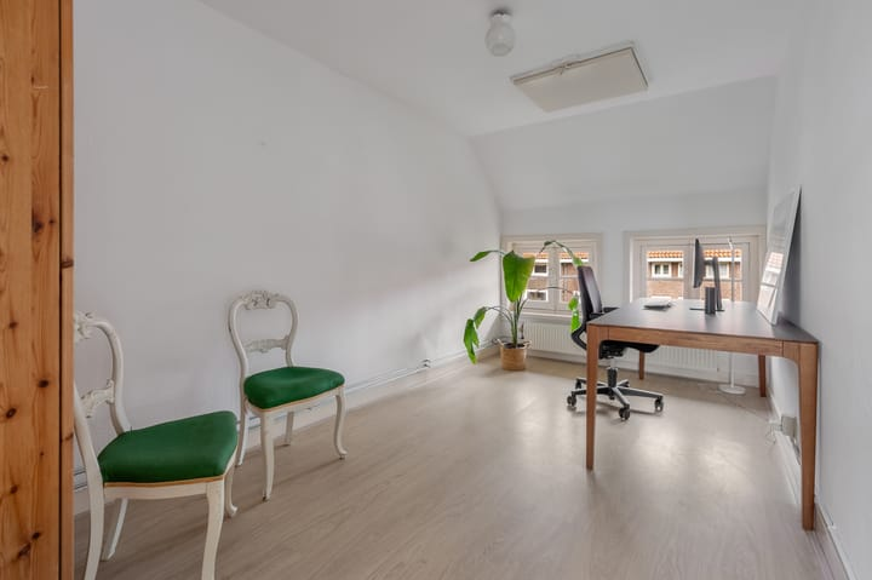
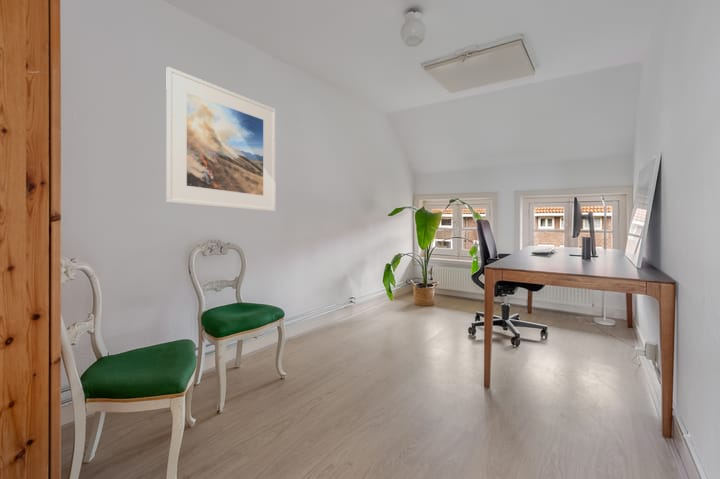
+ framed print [165,66,277,213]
